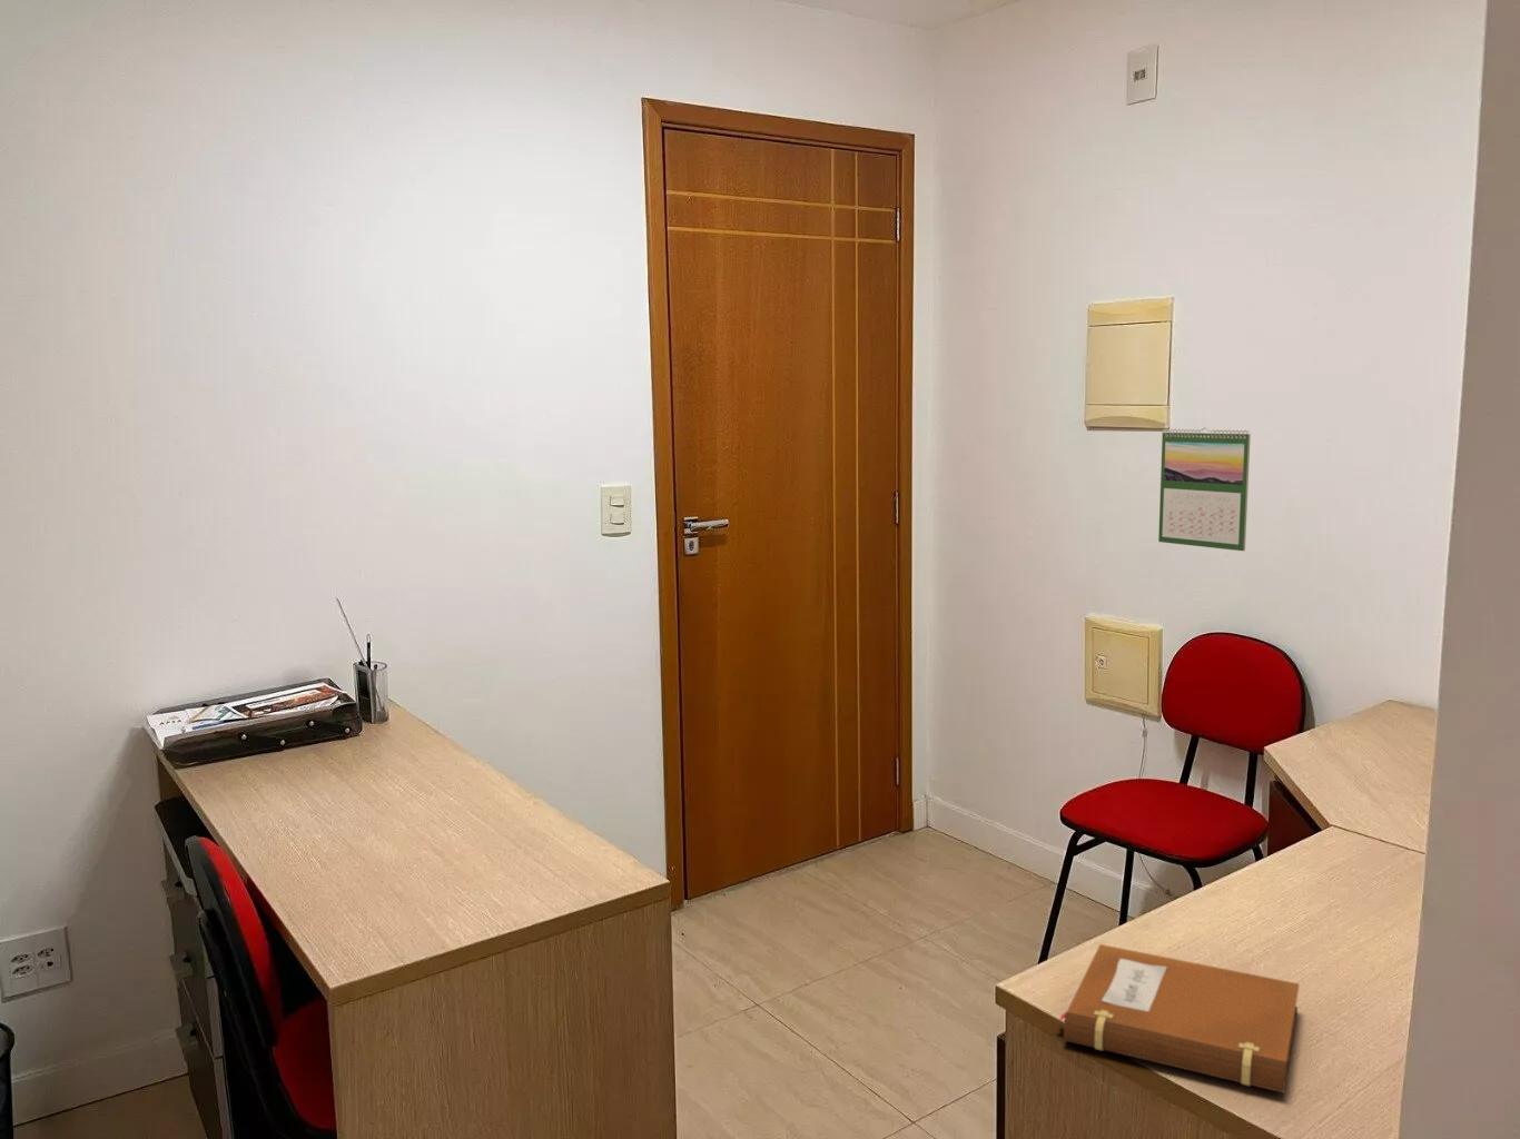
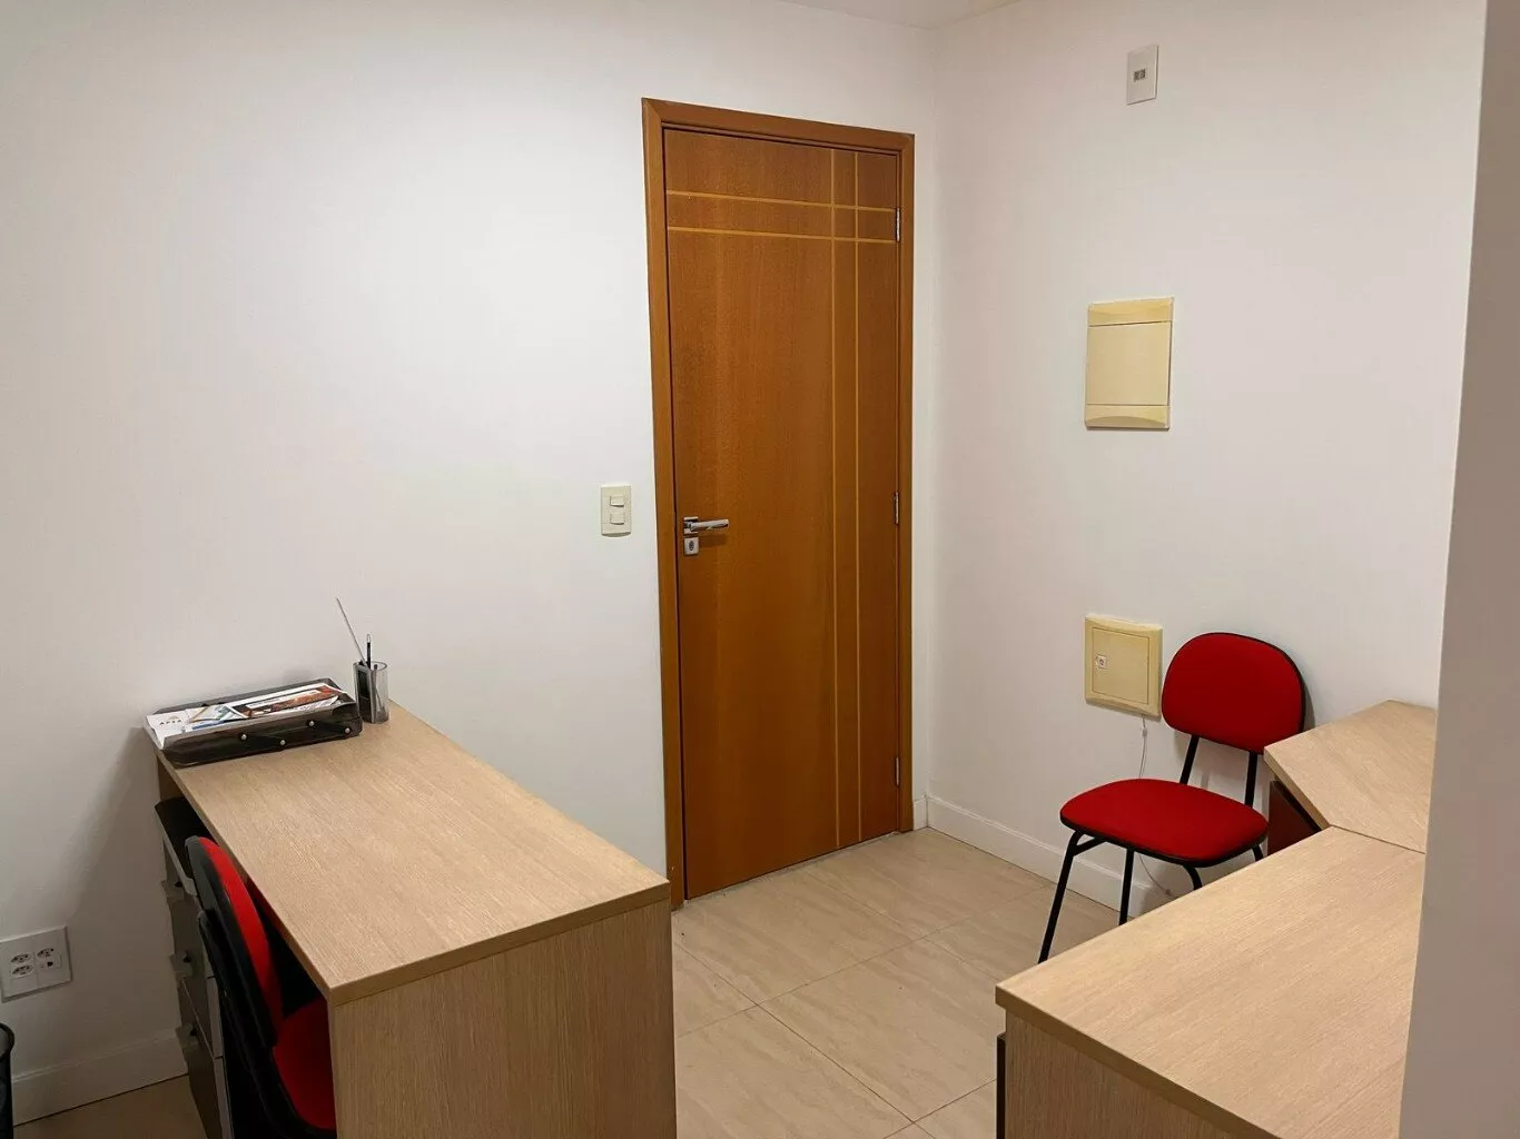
- calendar [1157,426,1252,552]
- notebook [1057,943,1300,1095]
